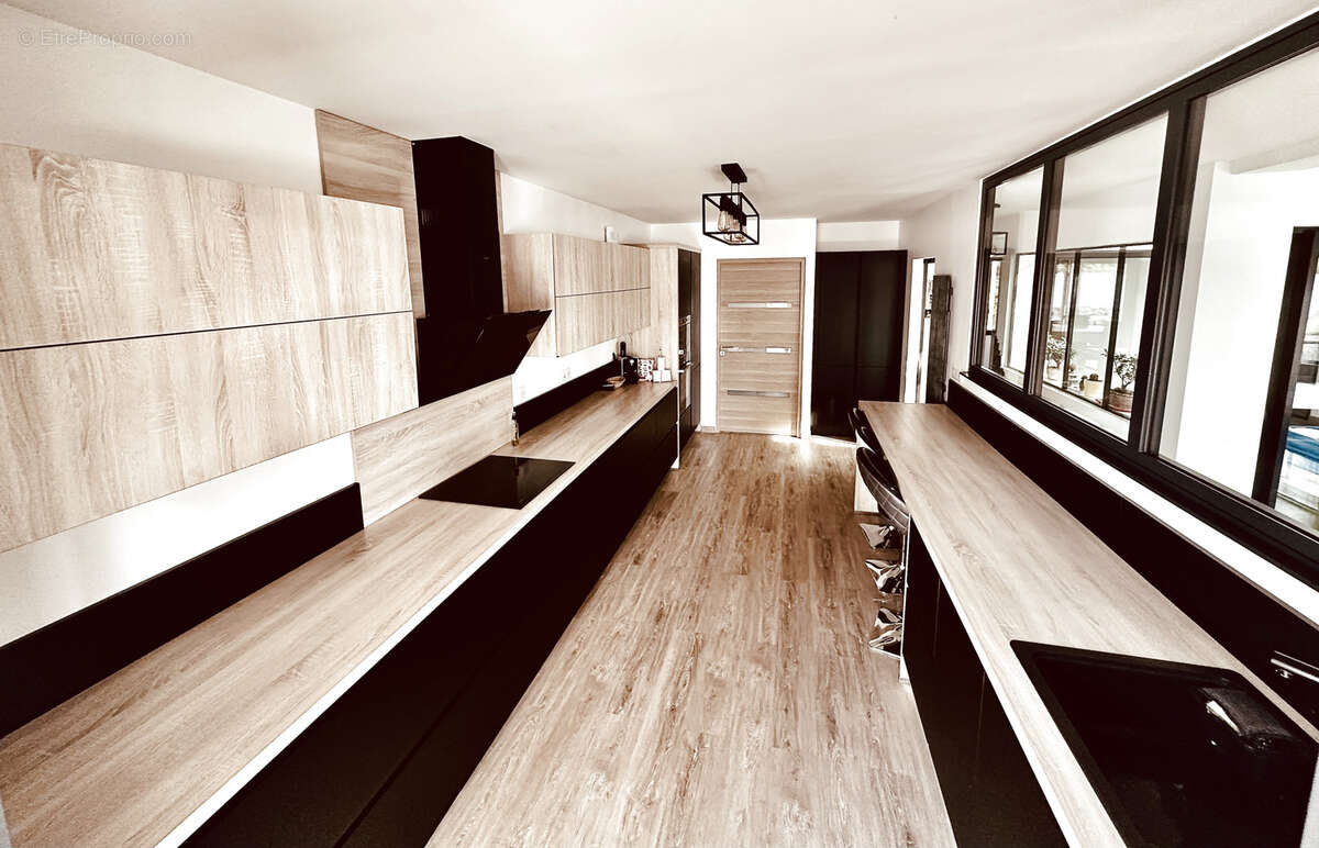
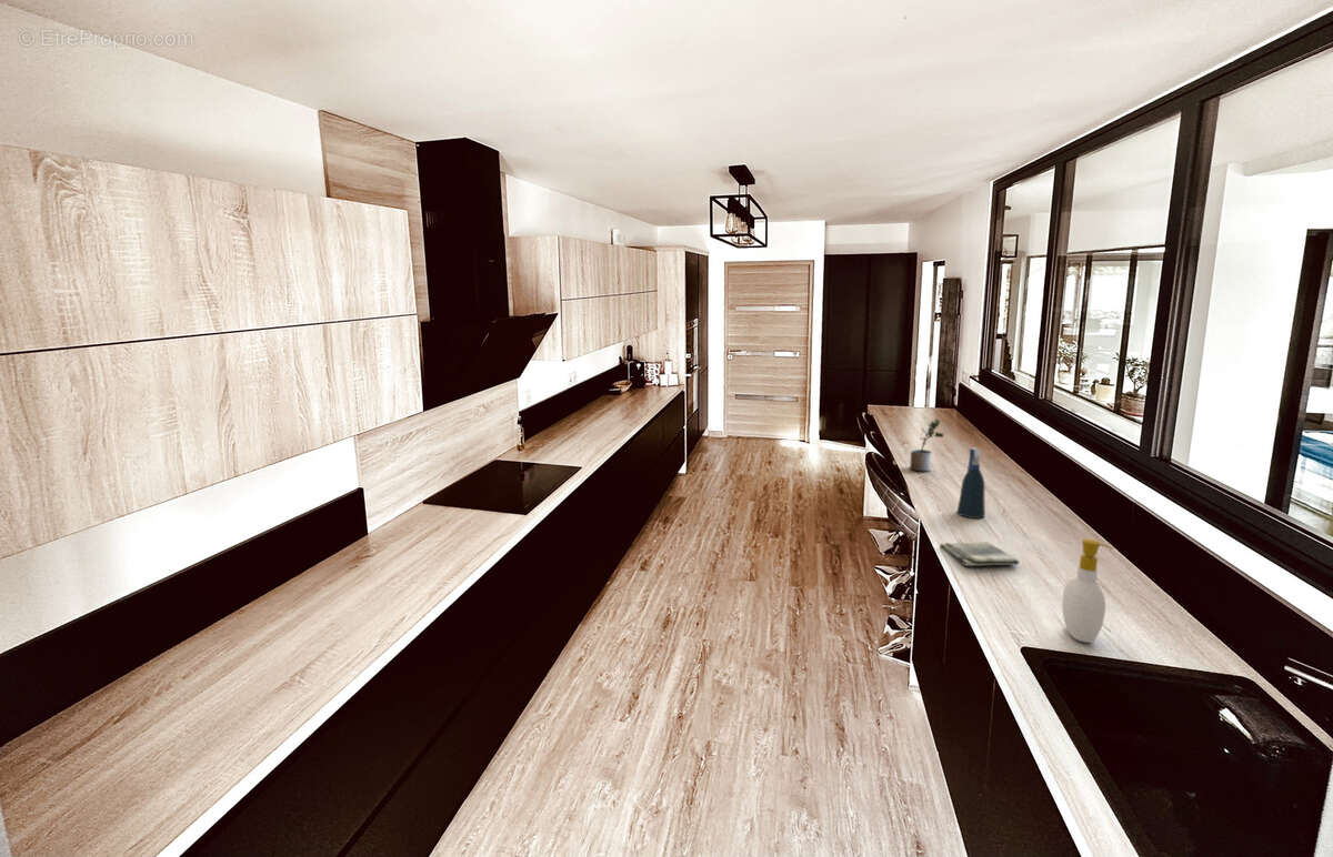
+ spray bottle [956,446,986,520]
+ soap bottle [1061,537,1114,644]
+ potted plant [909,417,945,473]
+ dish towel [939,541,1021,567]
